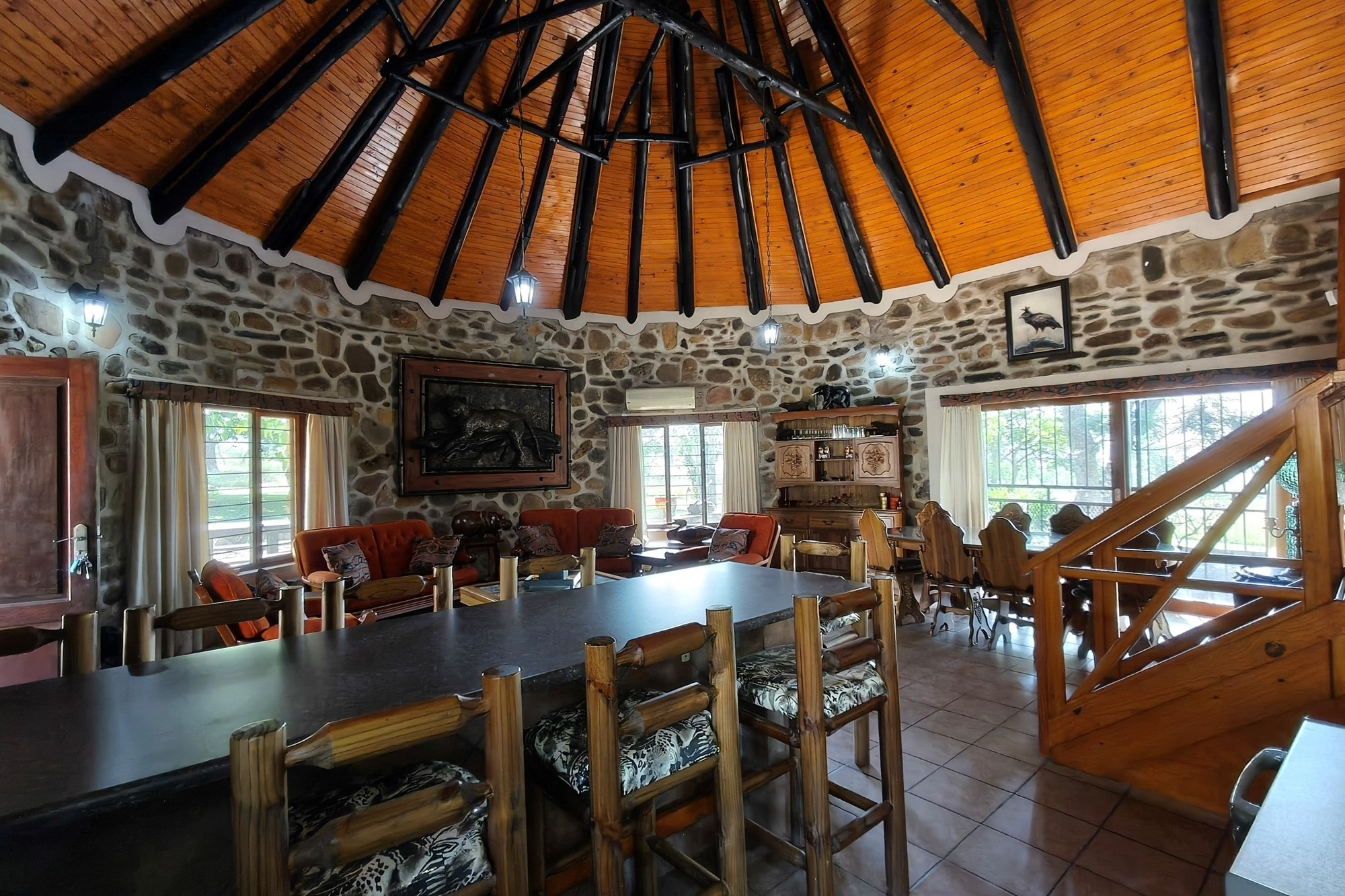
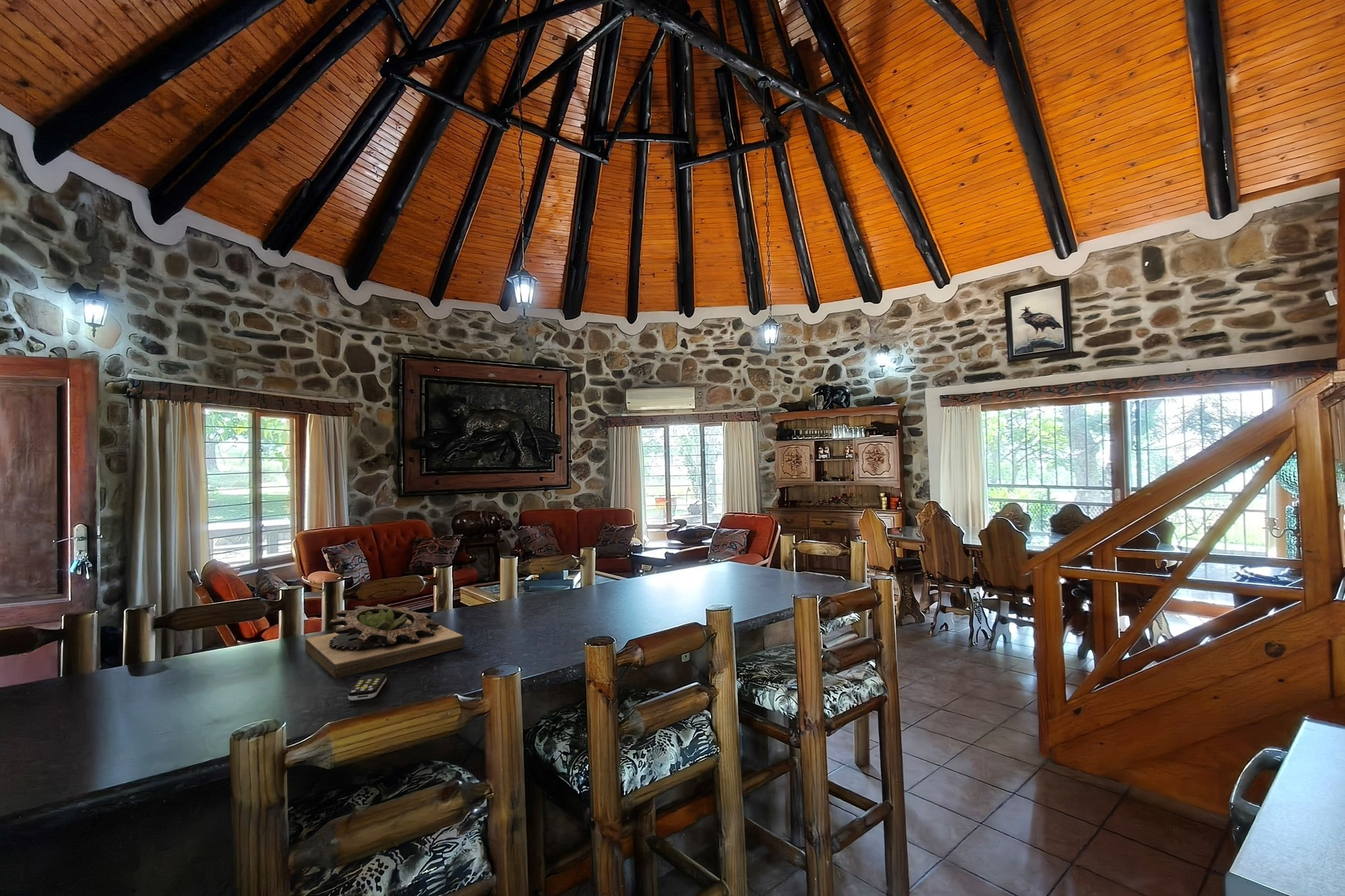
+ remote control [347,673,387,701]
+ succulent planter [305,604,464,679]
